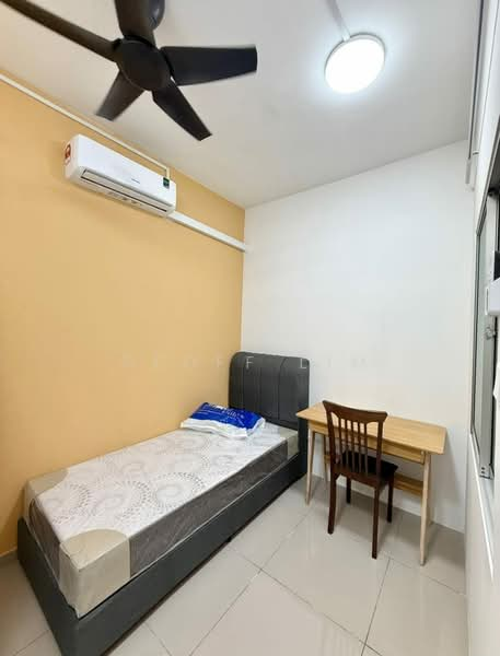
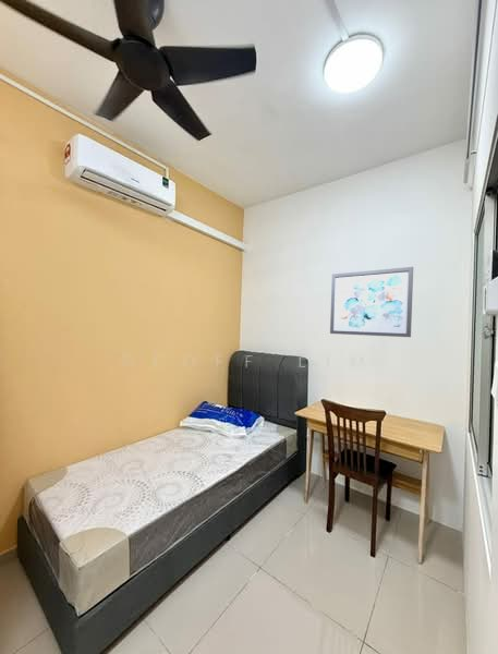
+ wall art [329,266,414,338]
